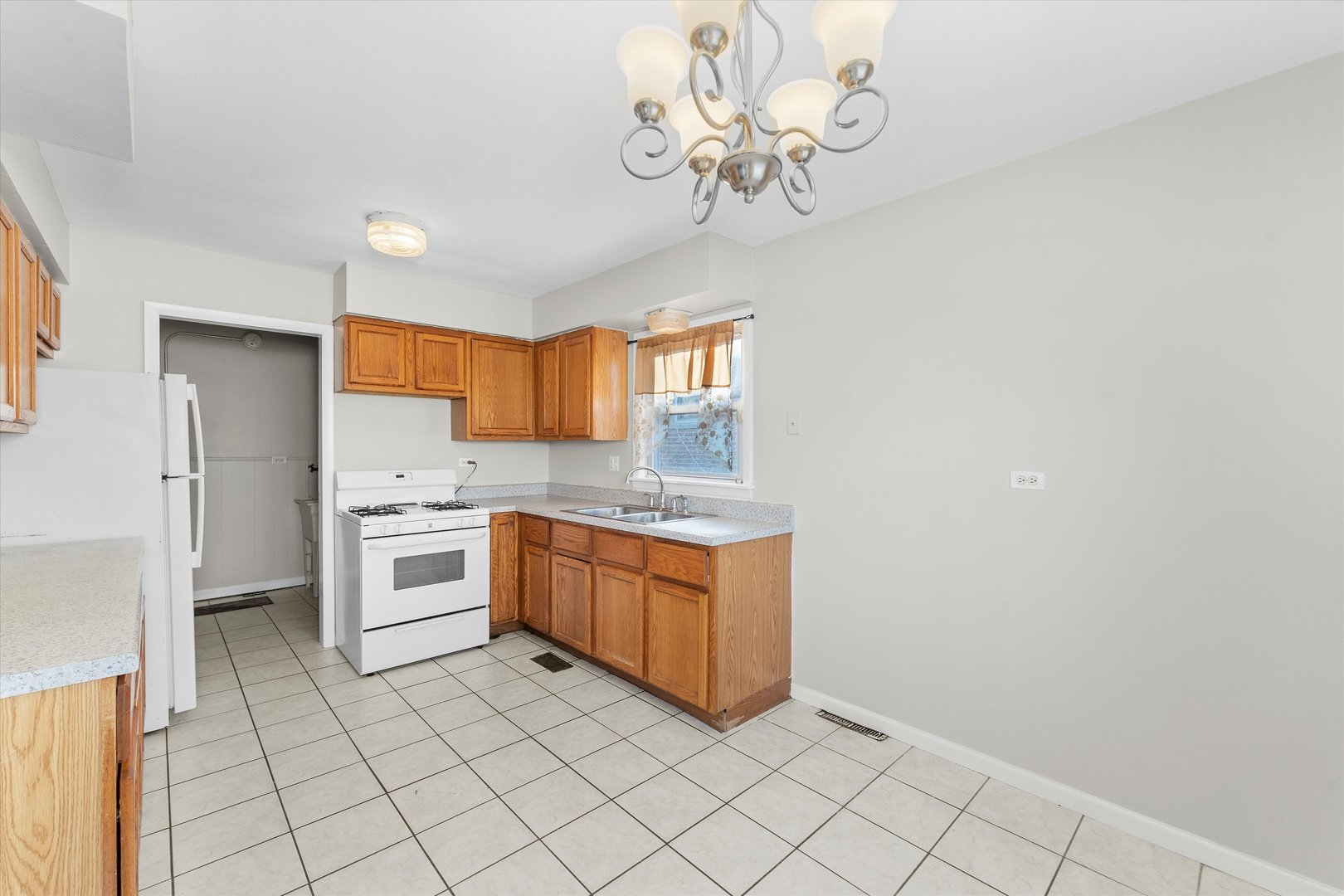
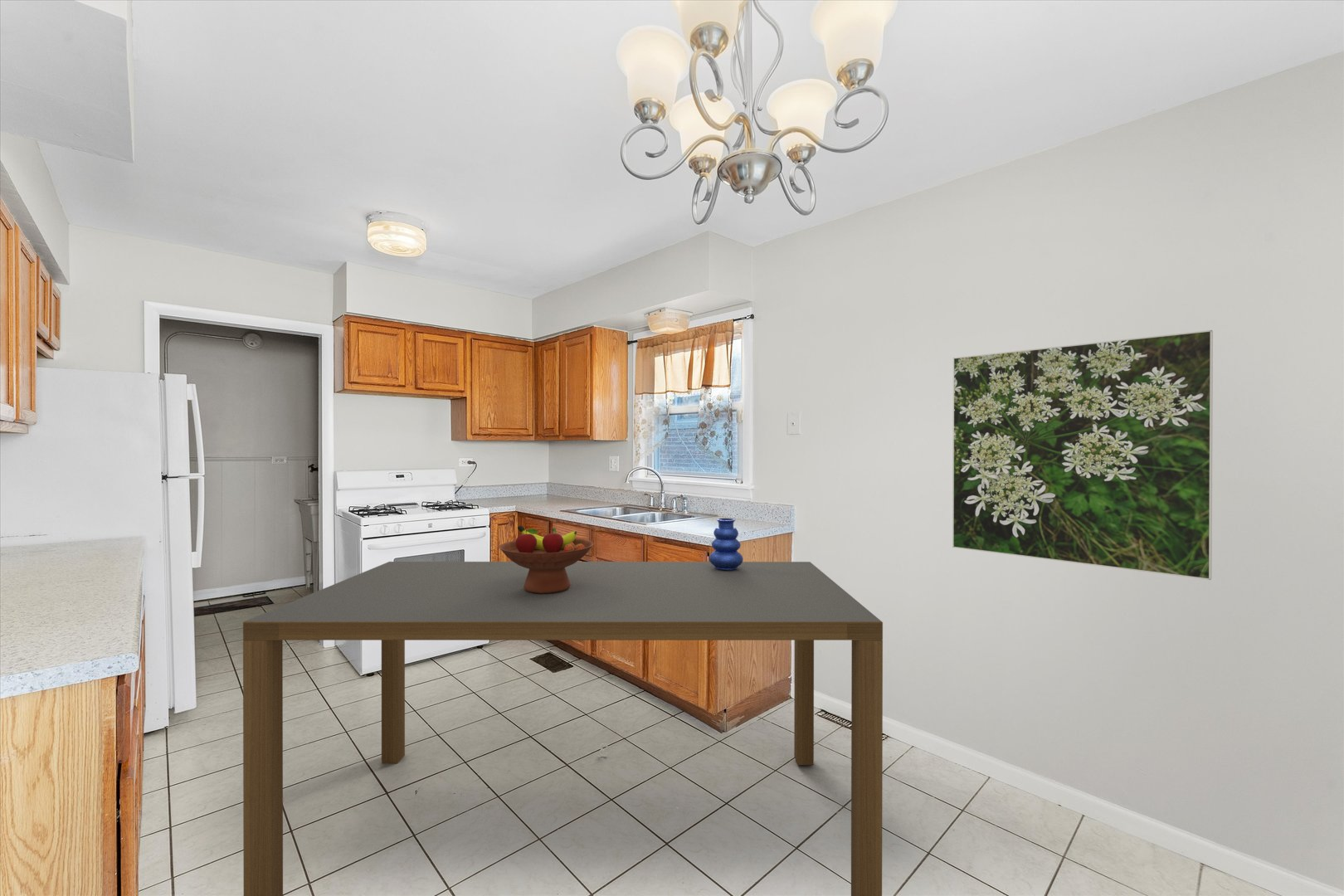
+ fruit bowl [499,524,594,594]
+ vase [709,518,744,570]
+ dining table [242,561,884,896]
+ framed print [952,329,1214,581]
